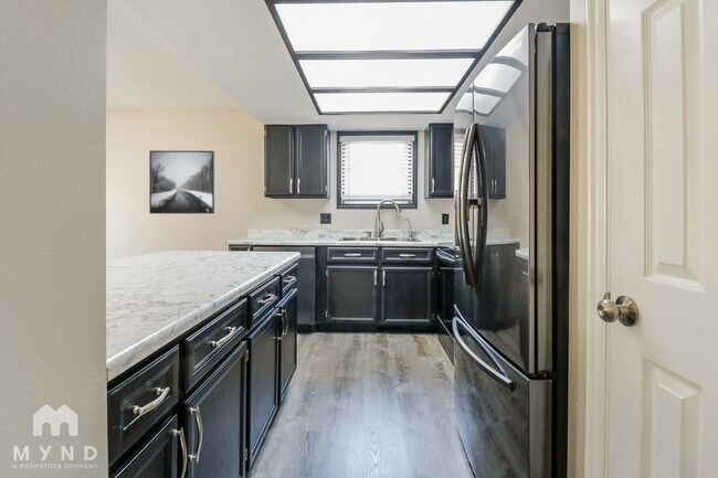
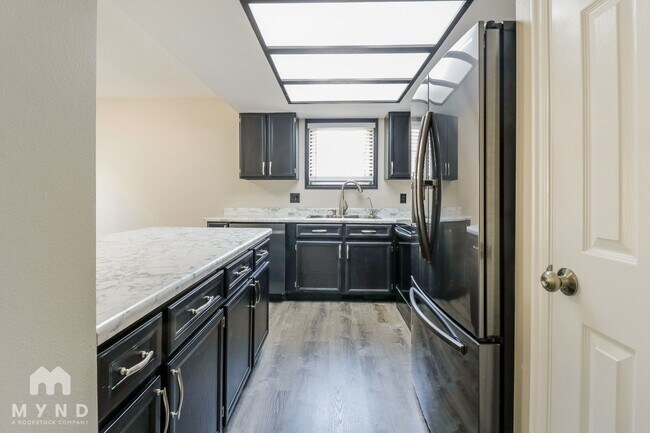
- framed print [148,149,215,215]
